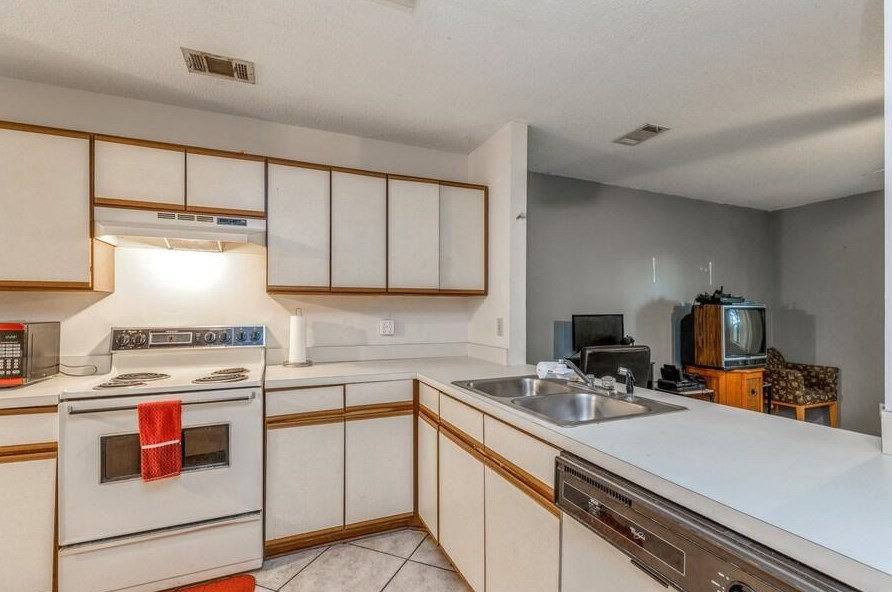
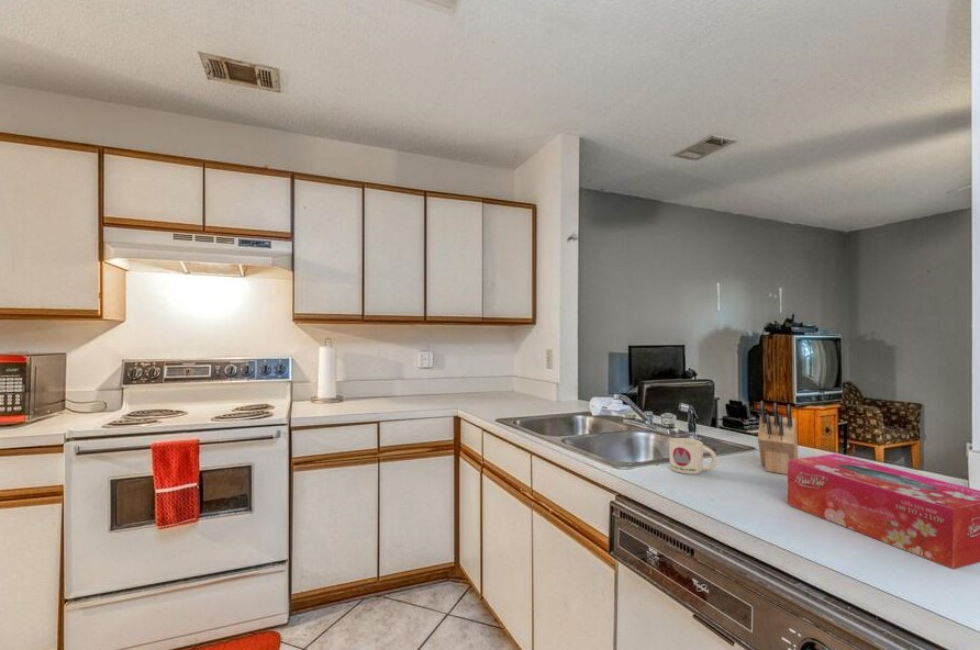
+ tissue box [787,452,980,570]
+ knife block [757,400,800,475]
+ mug [669,437,717,475]
